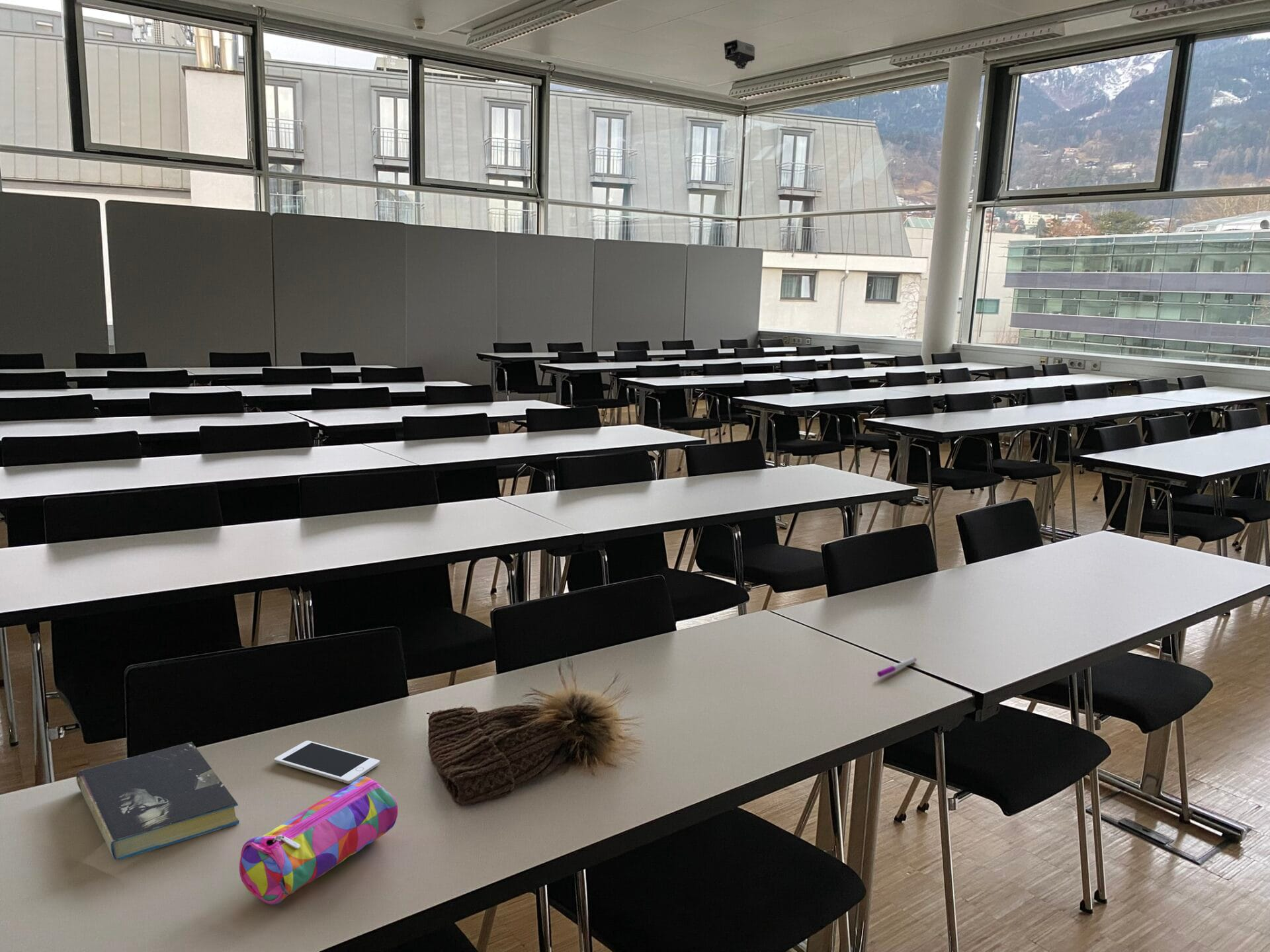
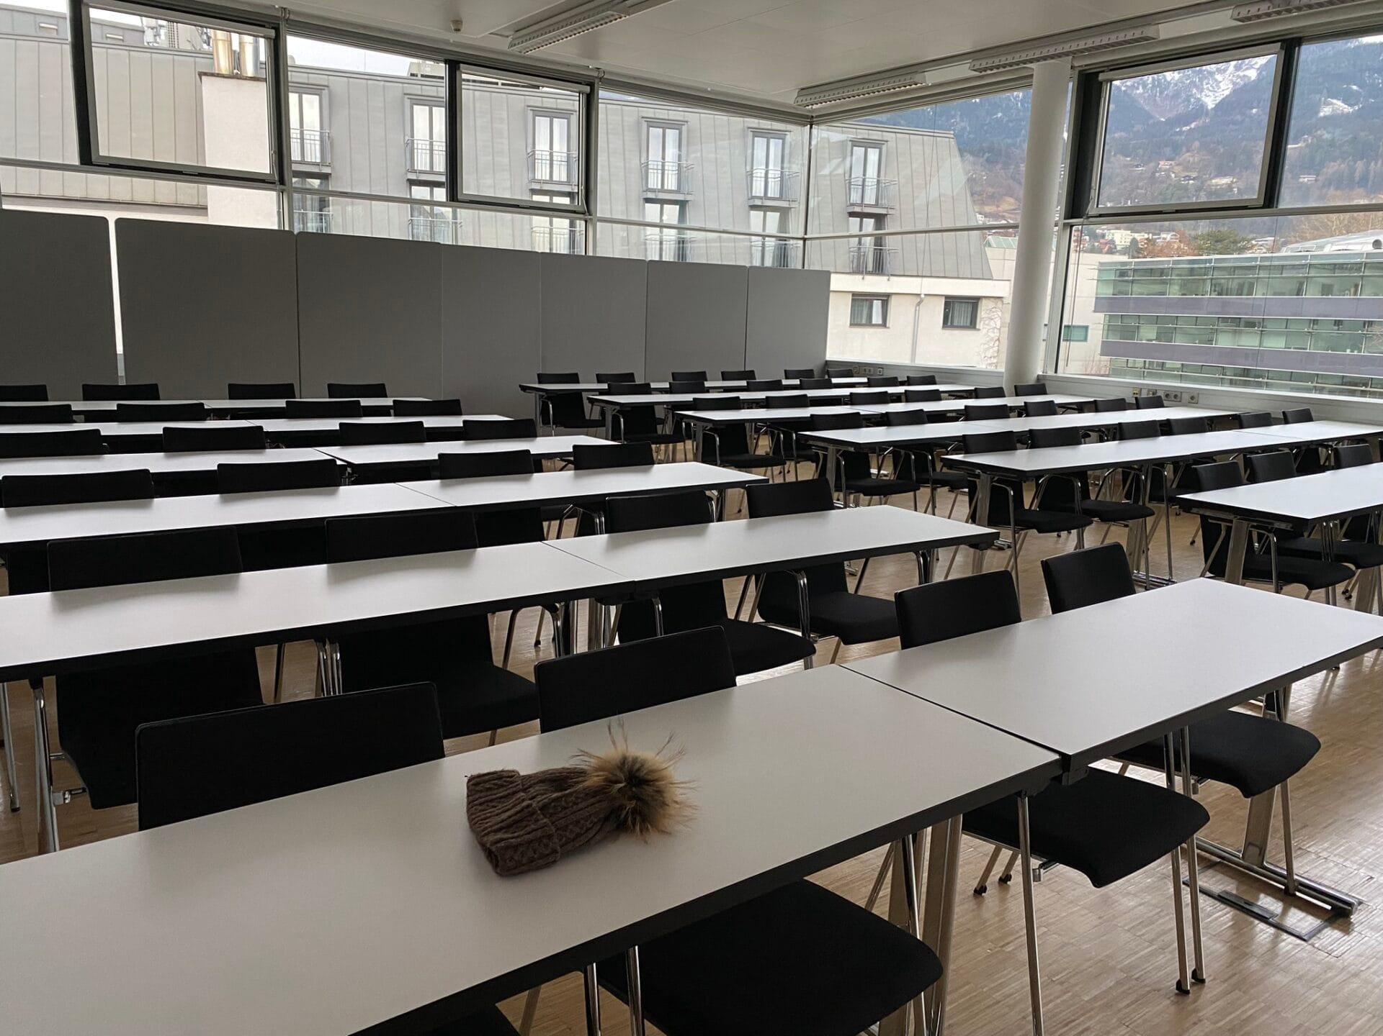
- book [76,741,240,861]
- pencil case [239,775,399,905]
- pen [876,657,917,678]
- cell phone [274,740,380,784]
- projector [724,39,755,69]
